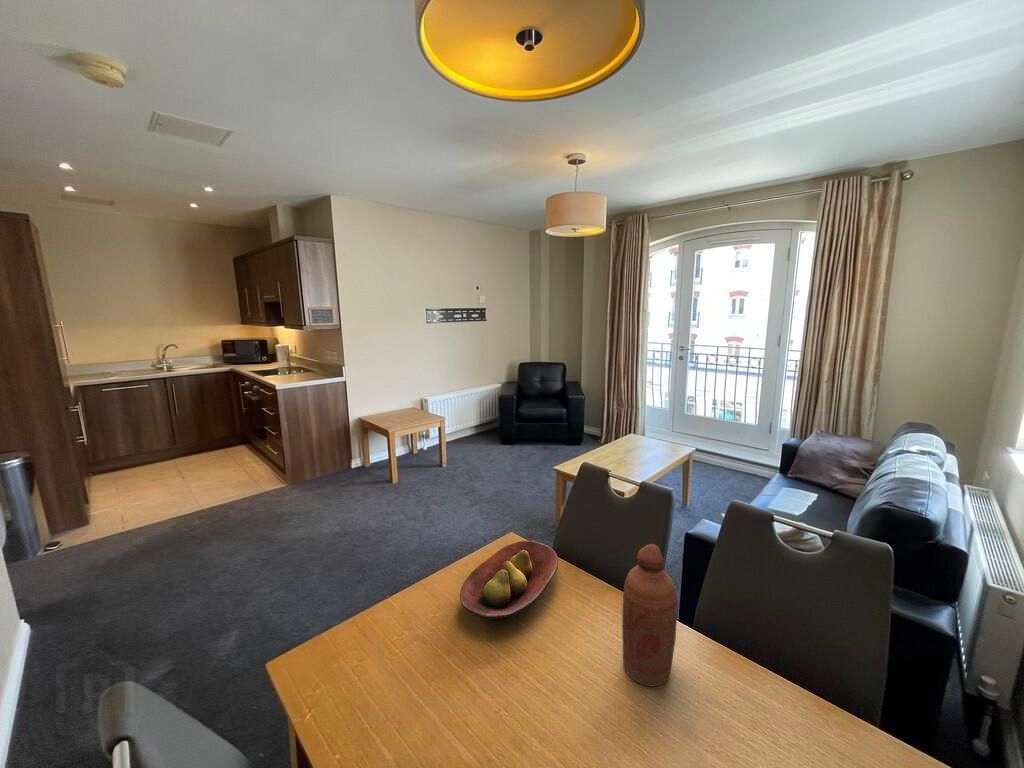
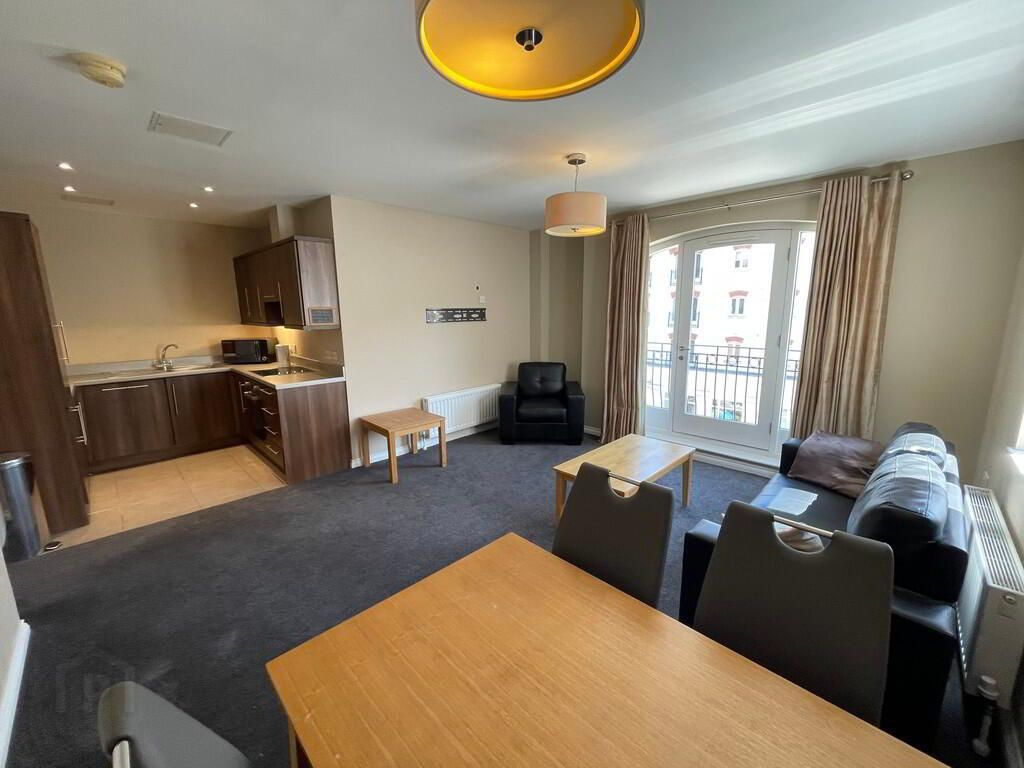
- fruit bowl [459,540,559,621]
- bottle [621,543,678,688]
